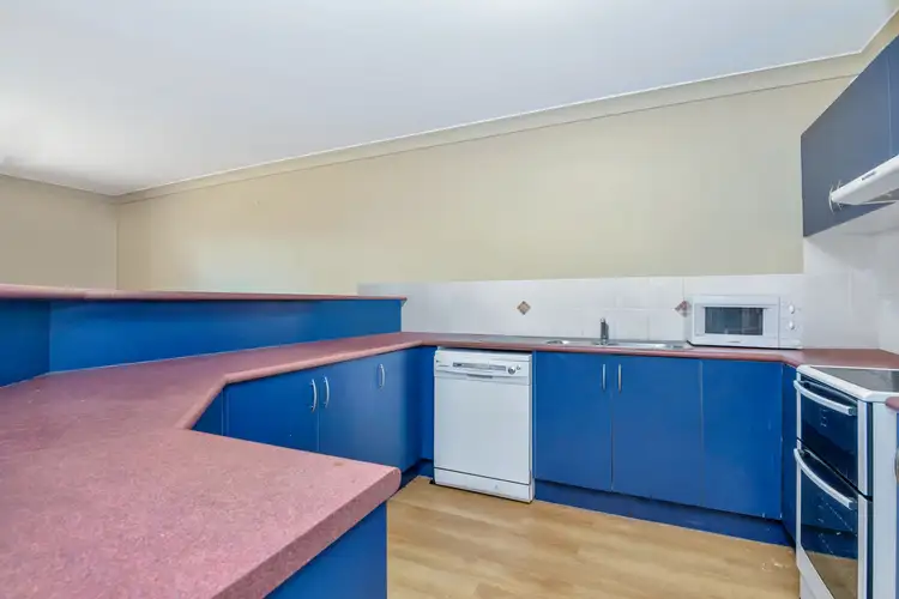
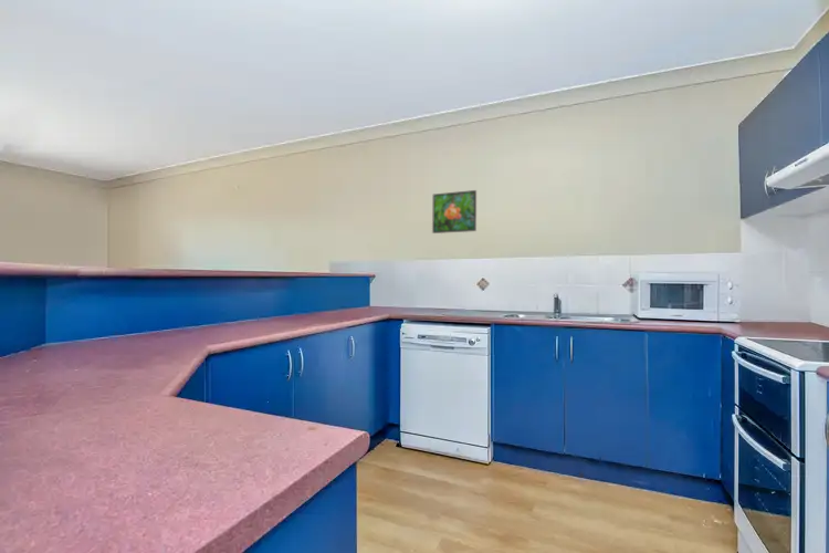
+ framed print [431,189,478,234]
